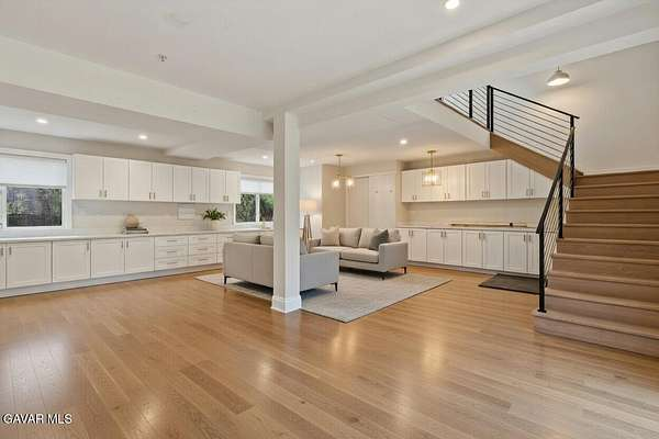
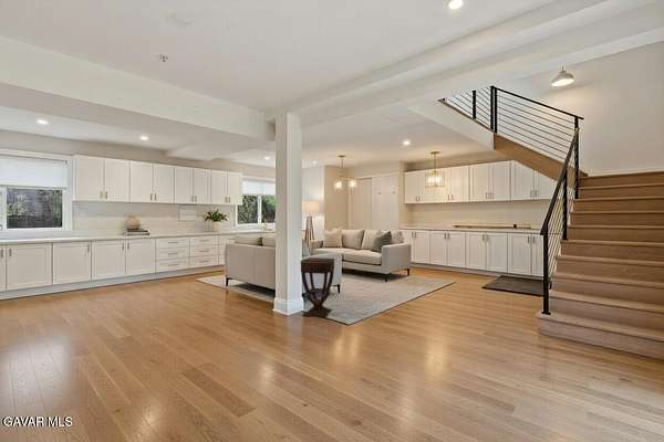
+ side table [299,256,335,318]
